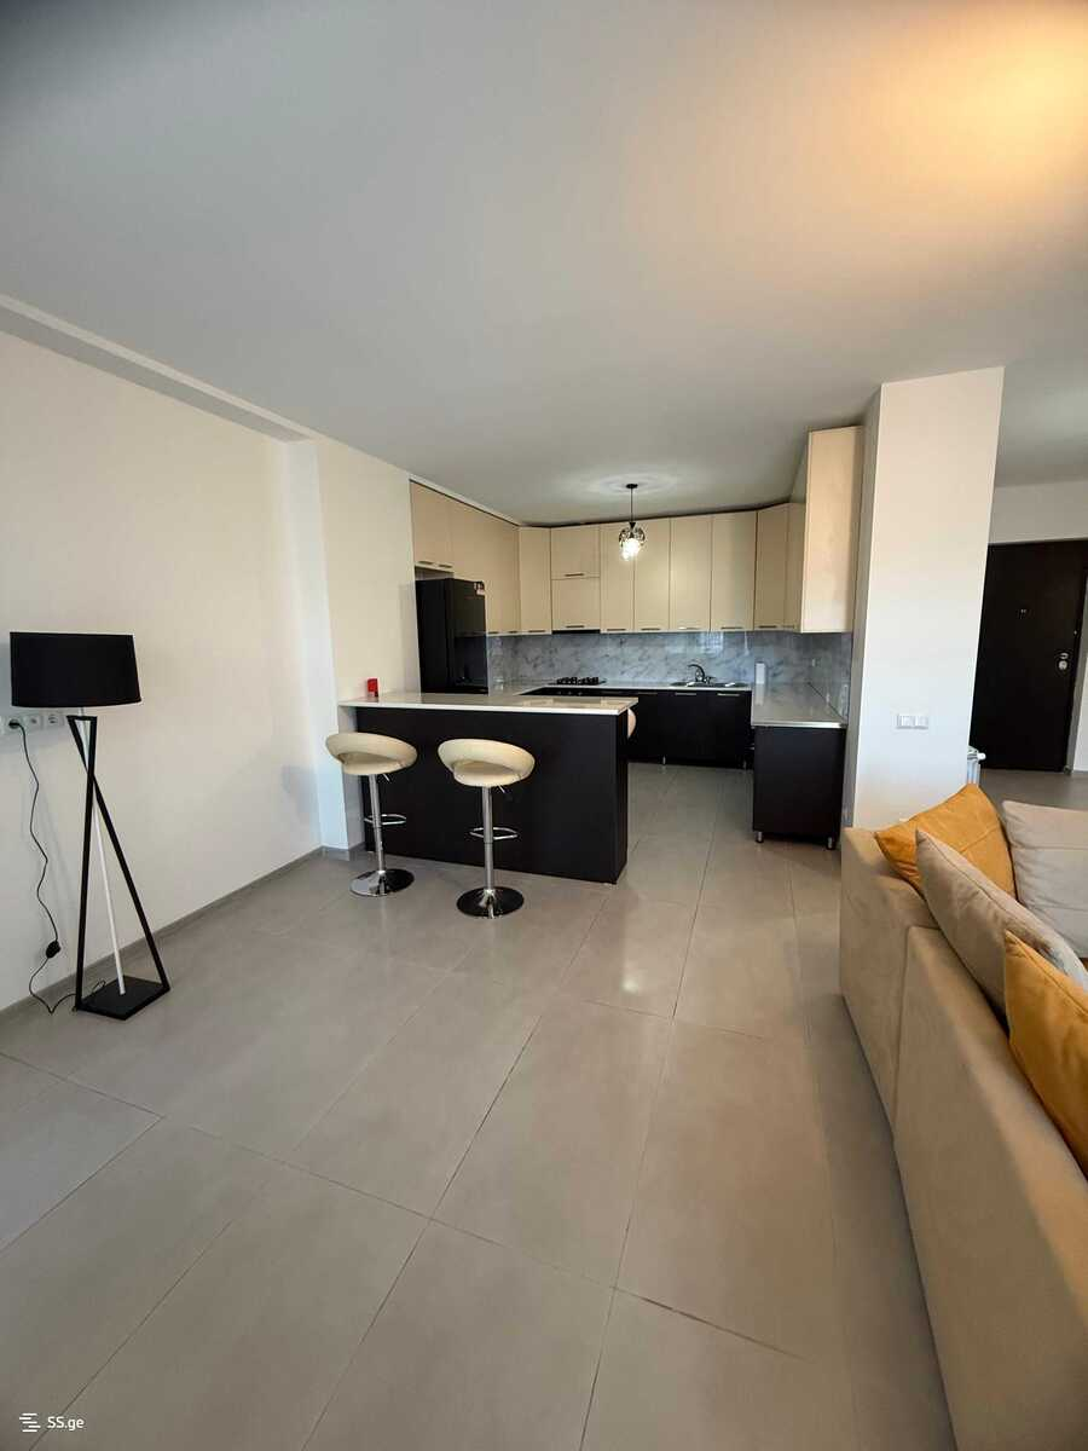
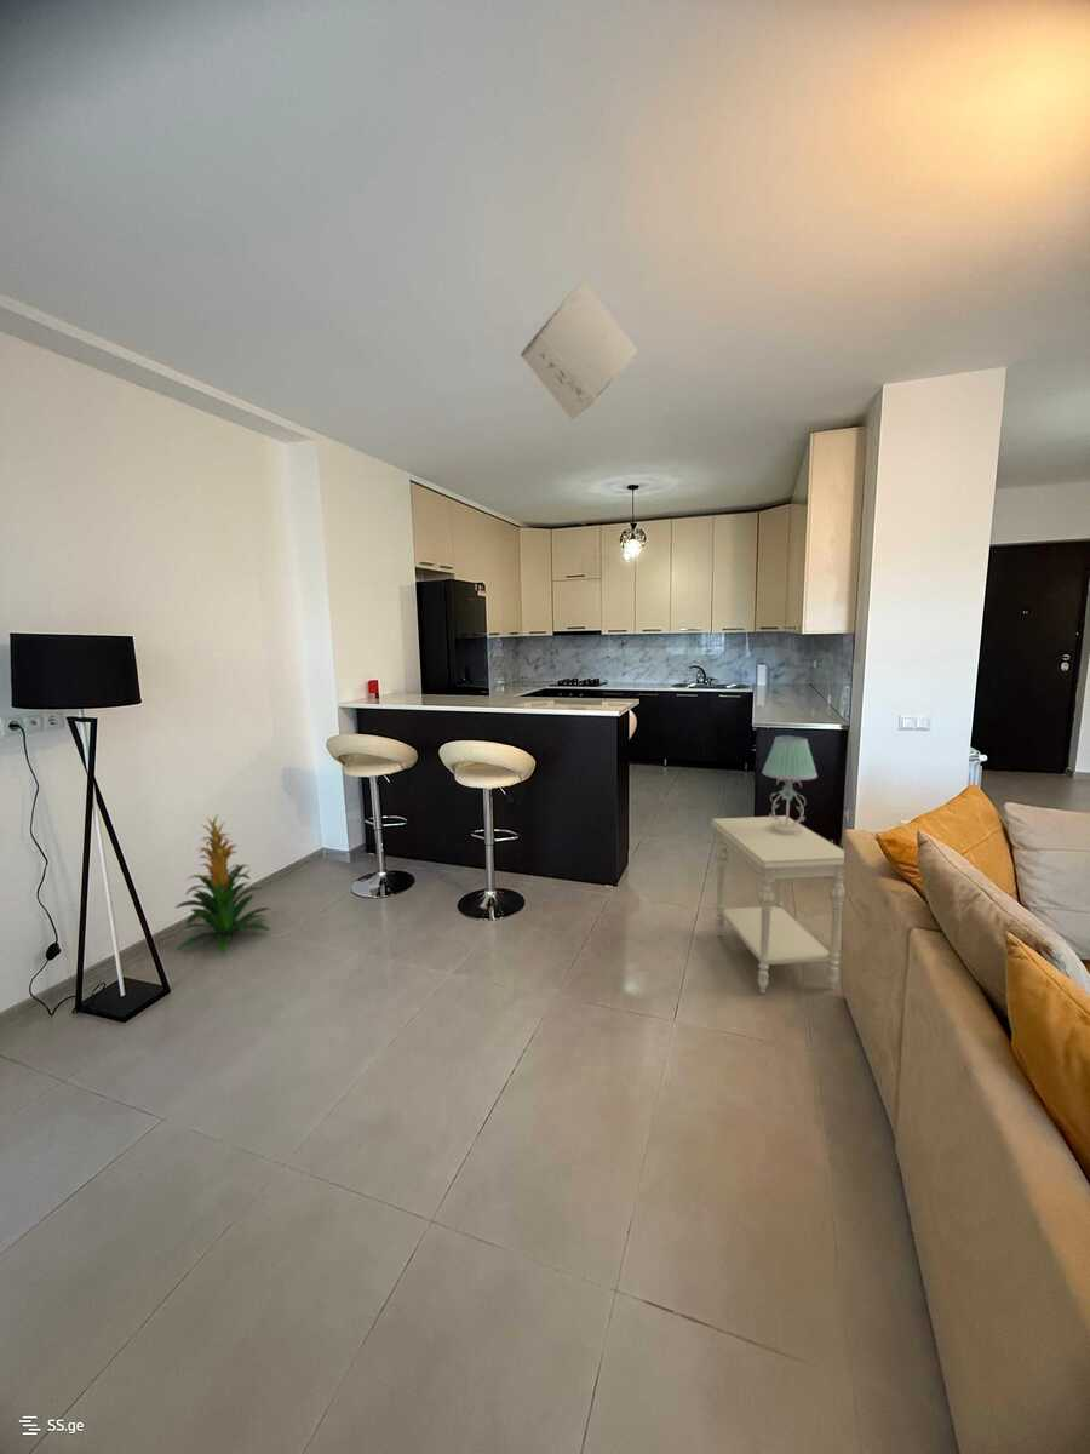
+ indoor plant [173,813,272,954]
+ table lamp [761,734,819,835]
+ toilet paper roll [520,279,639,420]
+ side table [710,814,845,995]
